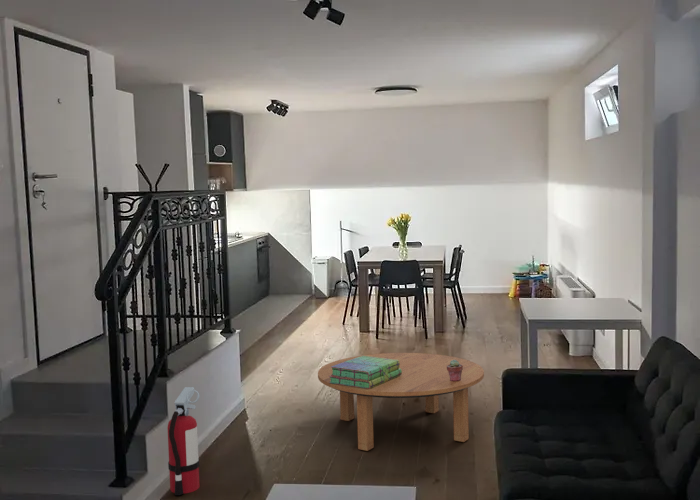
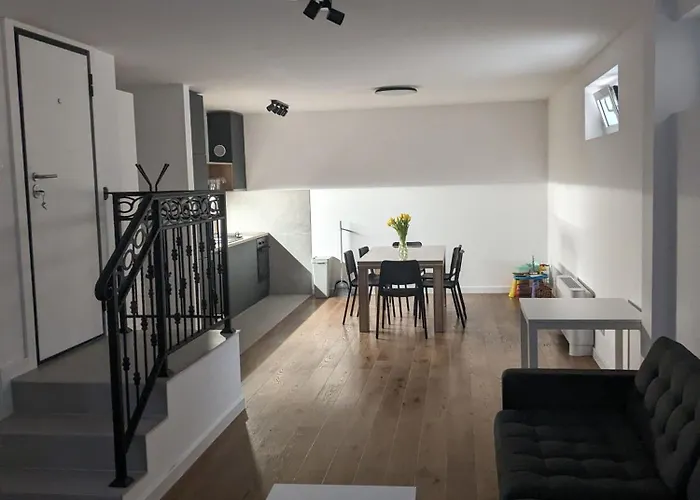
- potted succulent [447,360,463,381]
- stack of books [329,355,402,389]
- fire extinguisher [167,386,200,496]
- coffee table [317,352,485,452]
